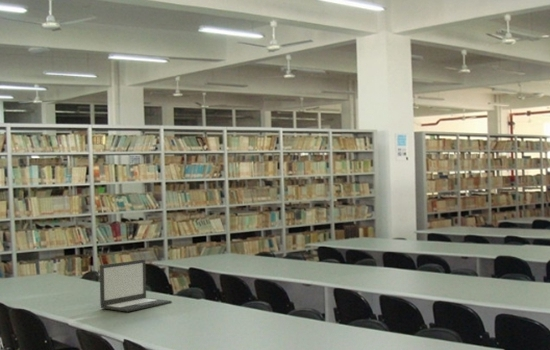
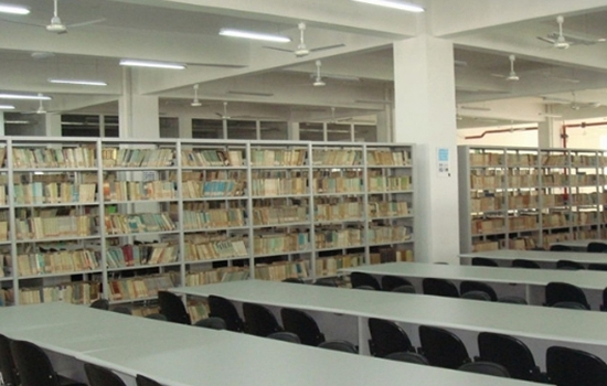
- laptop [99,259,173,313]
